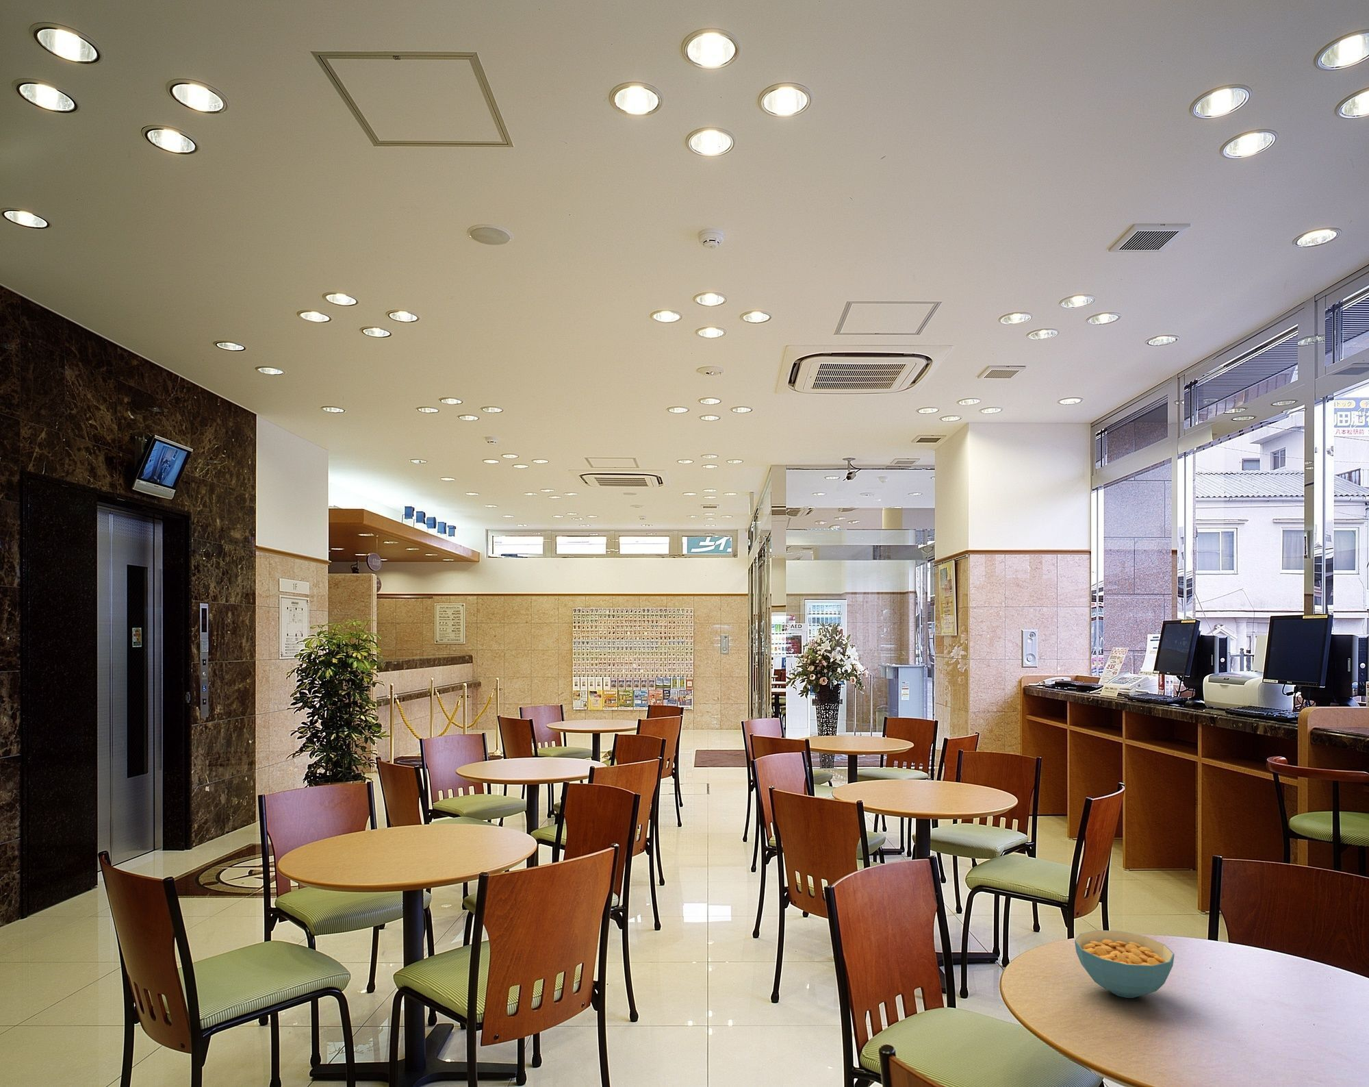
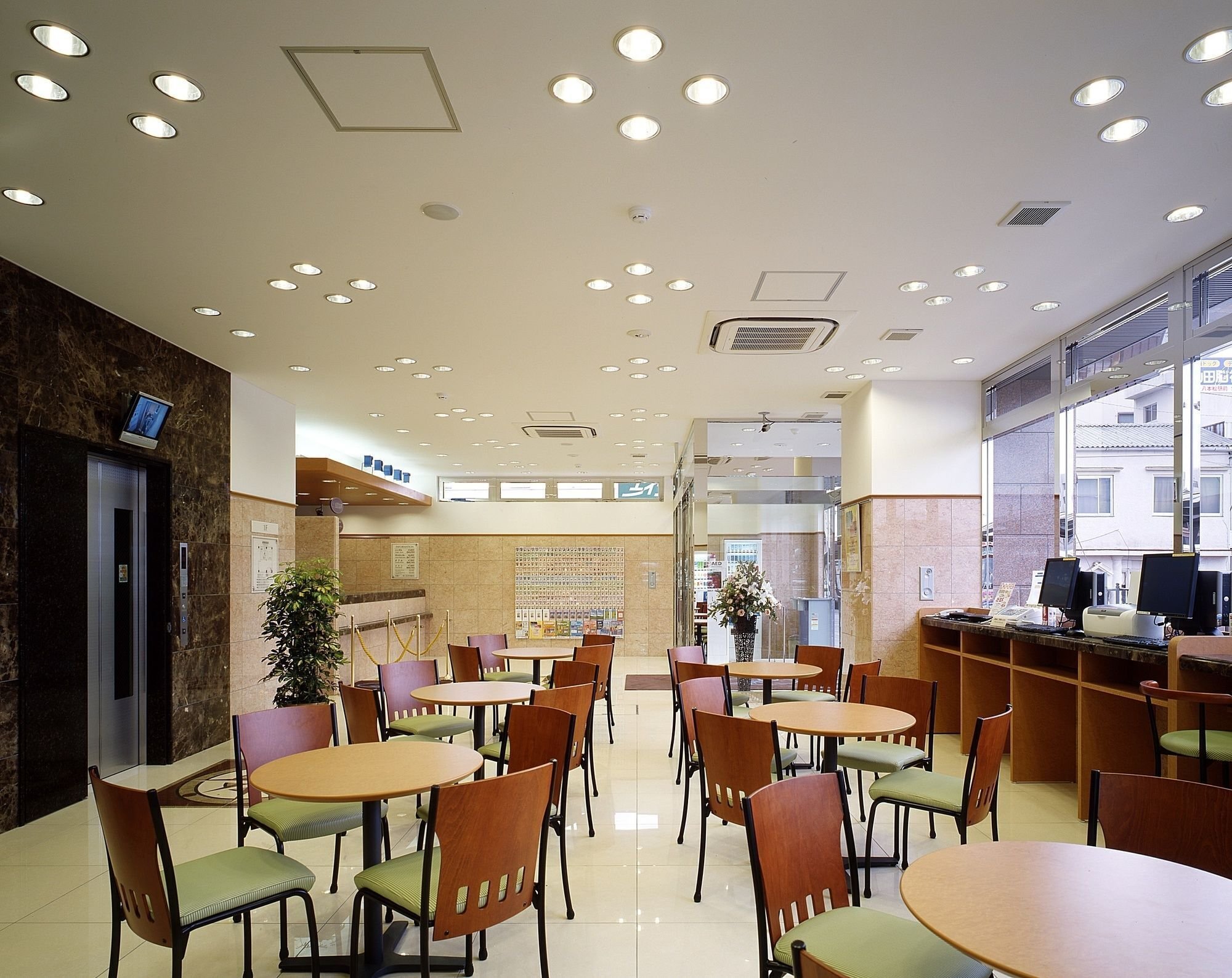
- cereal bowl [1075,929,1176,999]
